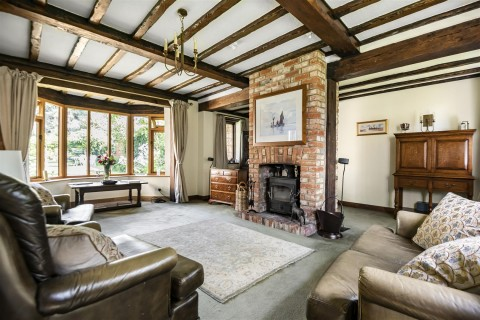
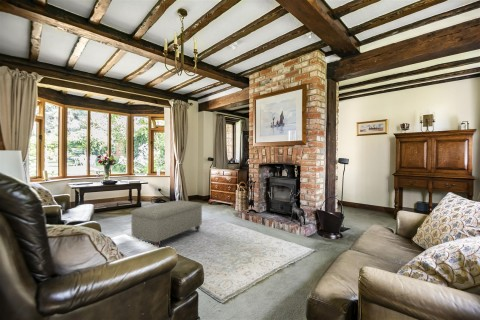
+ ottoman [130,199,203,248]
